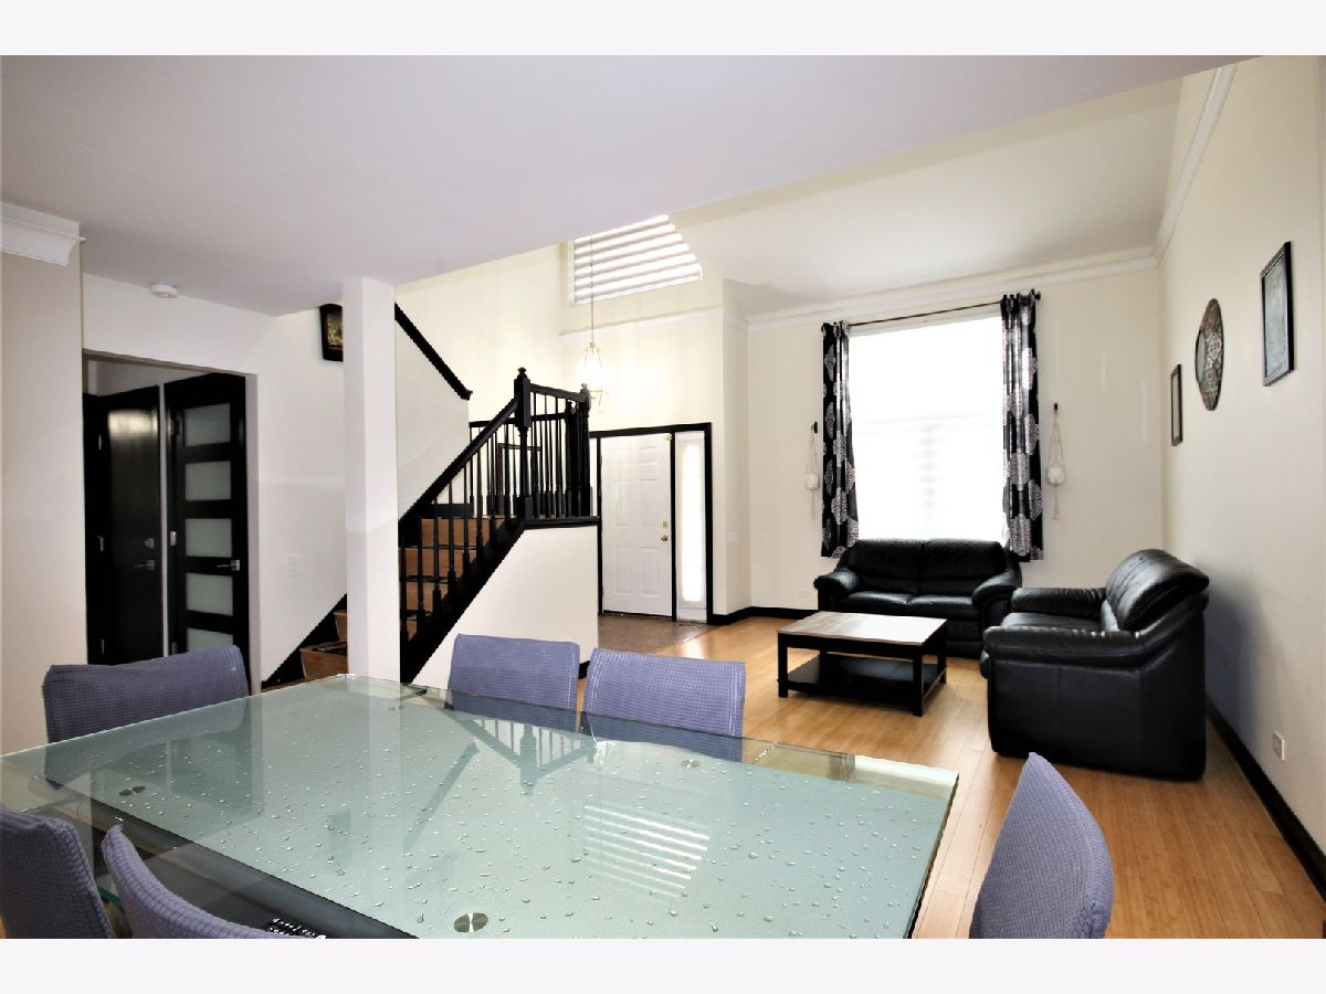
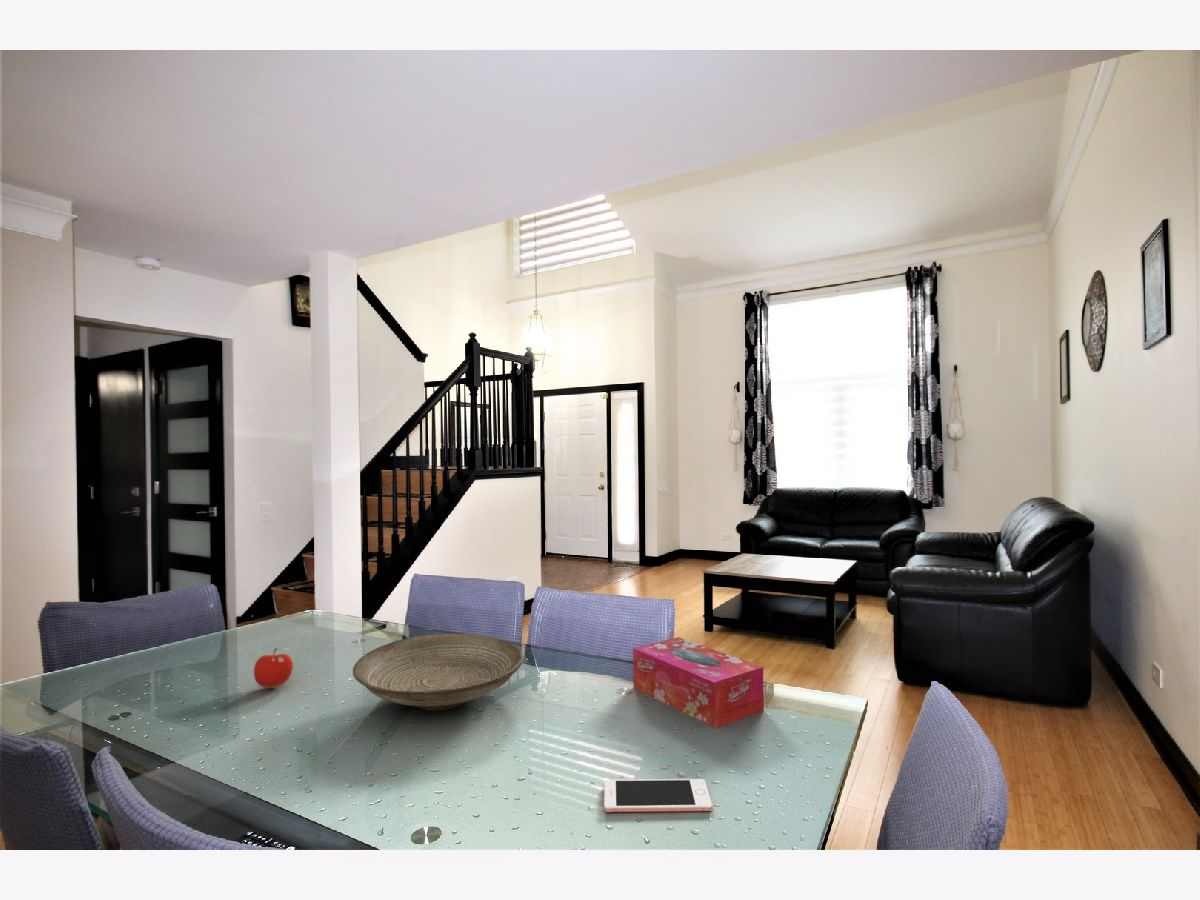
+ fruit [253,647,294,689]
+ cell phone [603,778,713,813]
+ tissue box [632,636,765,729]
+ decorative bowl [352,633,524,712]
